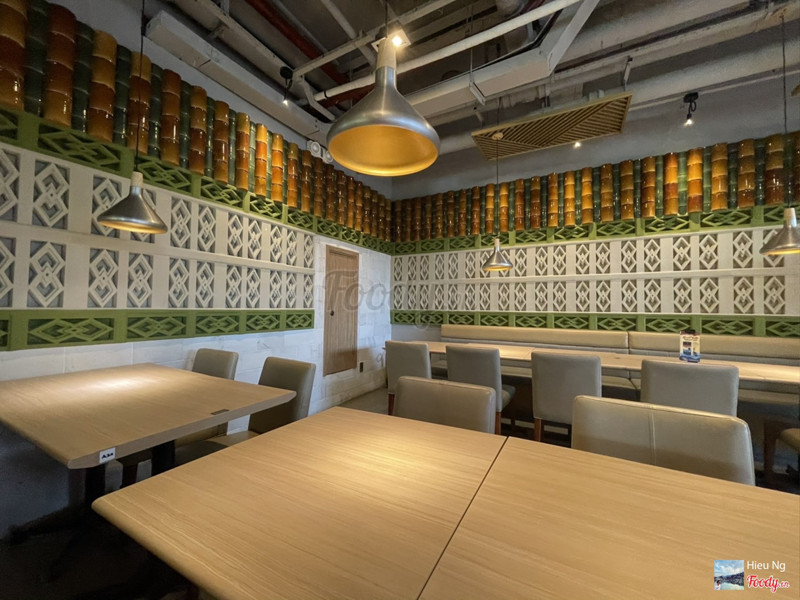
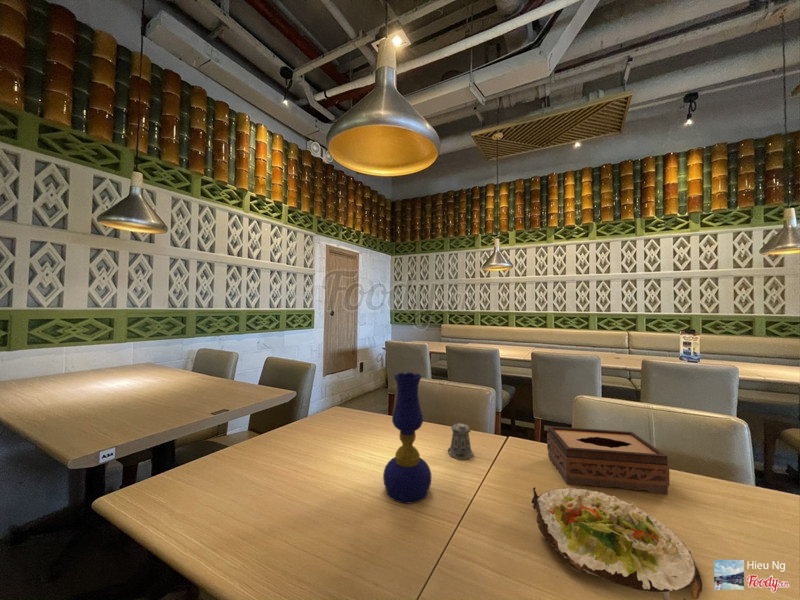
+ pepper shaker [447,419,475,461]
+ tissue box [546,425,670,495]
+ oil lamp [382,371,432,505]
+ salad plate [530,486,703,600]
